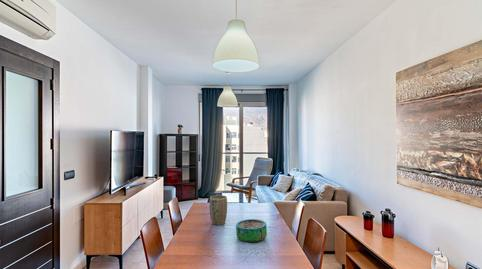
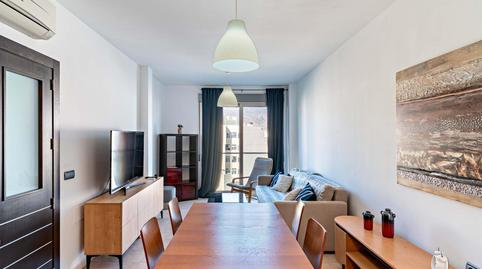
- decorative bowl [235,218,268,244]
- plant pot [209,194,228,226]
